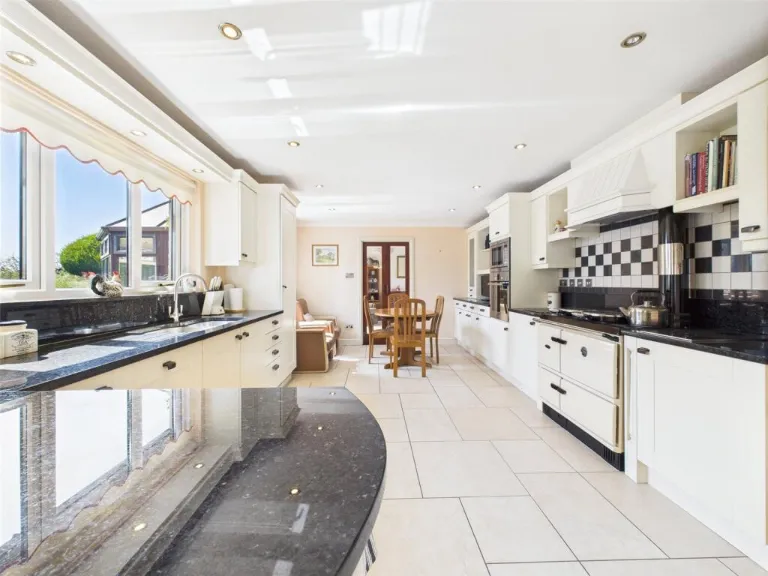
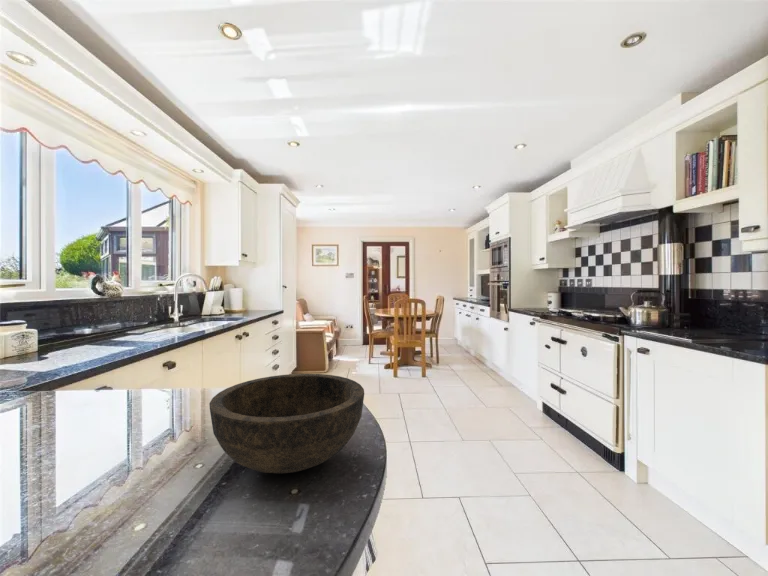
+ bowl [208,373,365,474]
